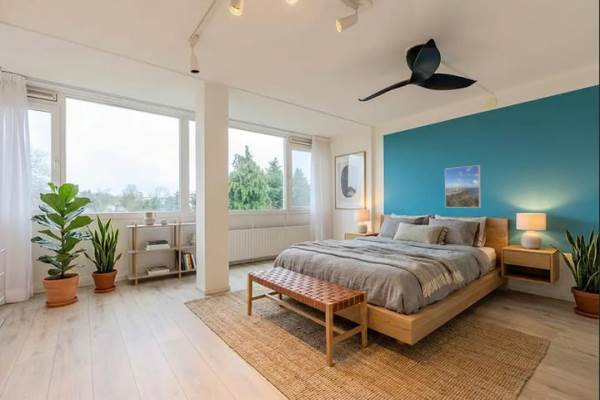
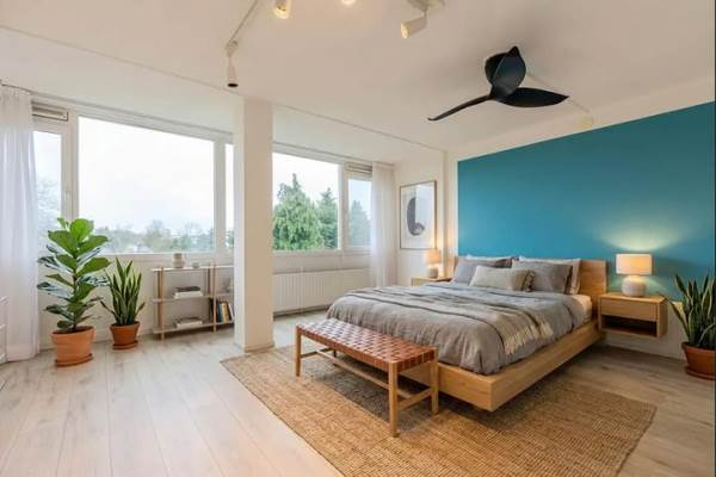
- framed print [444,164,482,209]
